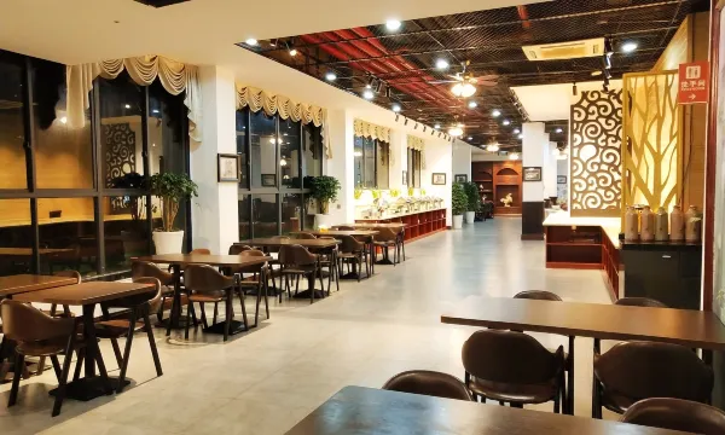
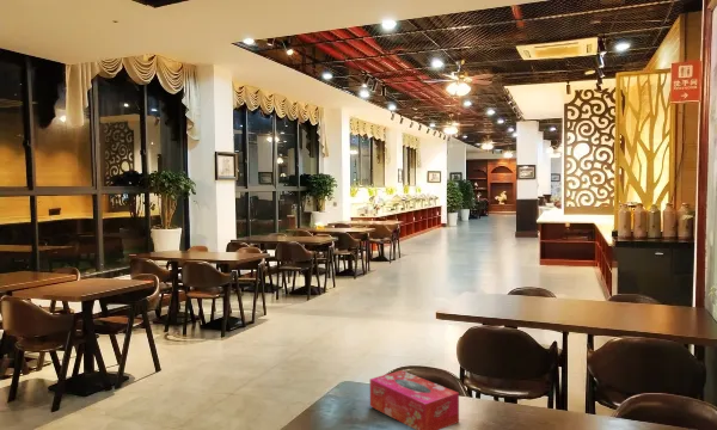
+ tissue box [369,369,460,430]
